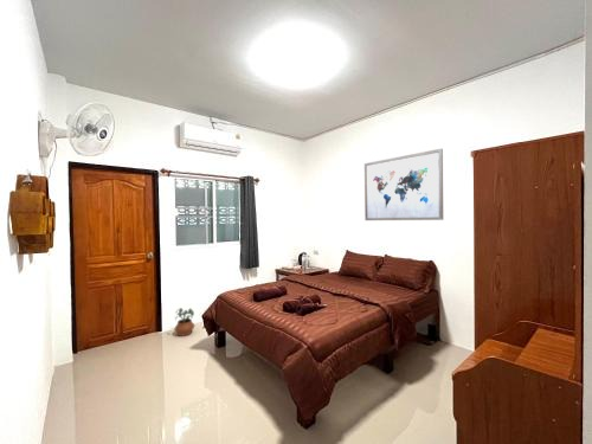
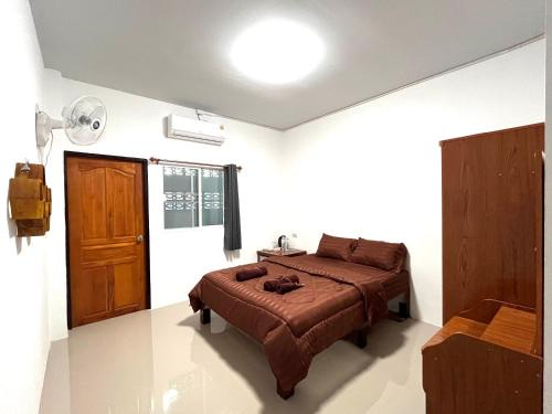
- wall art [363,148,444,221]
- potted plant [174,307,195,337]
